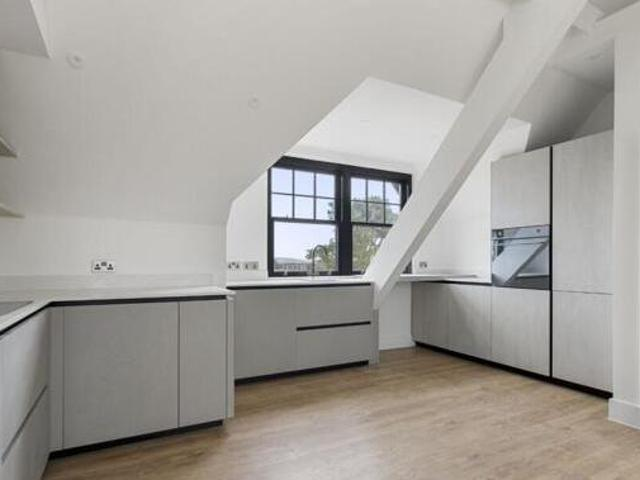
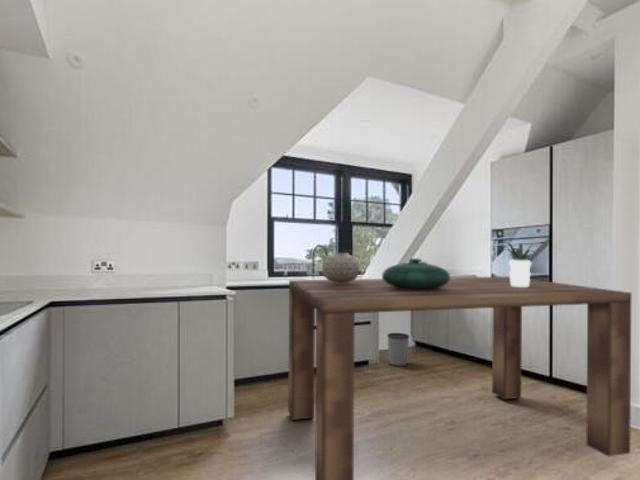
+ potted plant [493,241,551,287]
+ decorative bowl [381,257,451,291]
+ wastebasket [386,332,410,368]
+ dining table [287,276,632,480]
+ vase [321,252,361,284]
